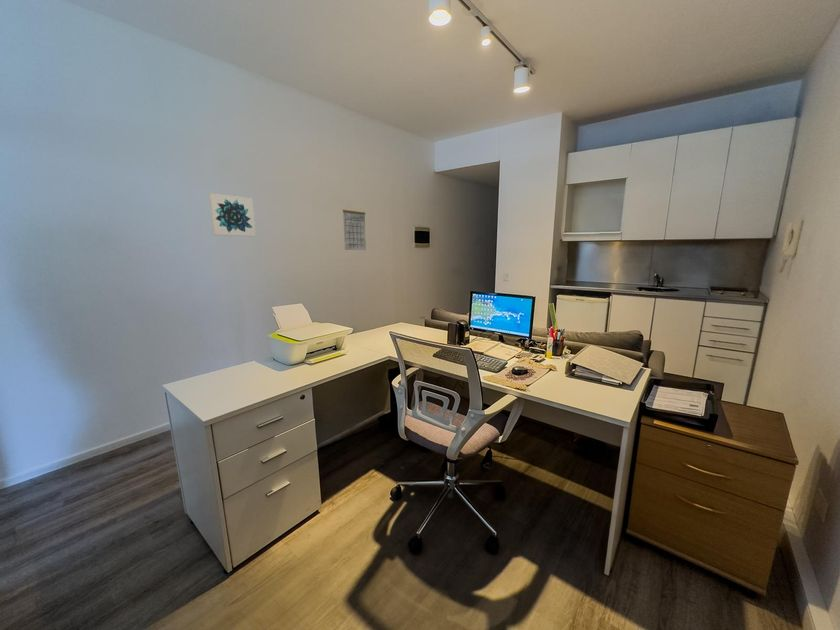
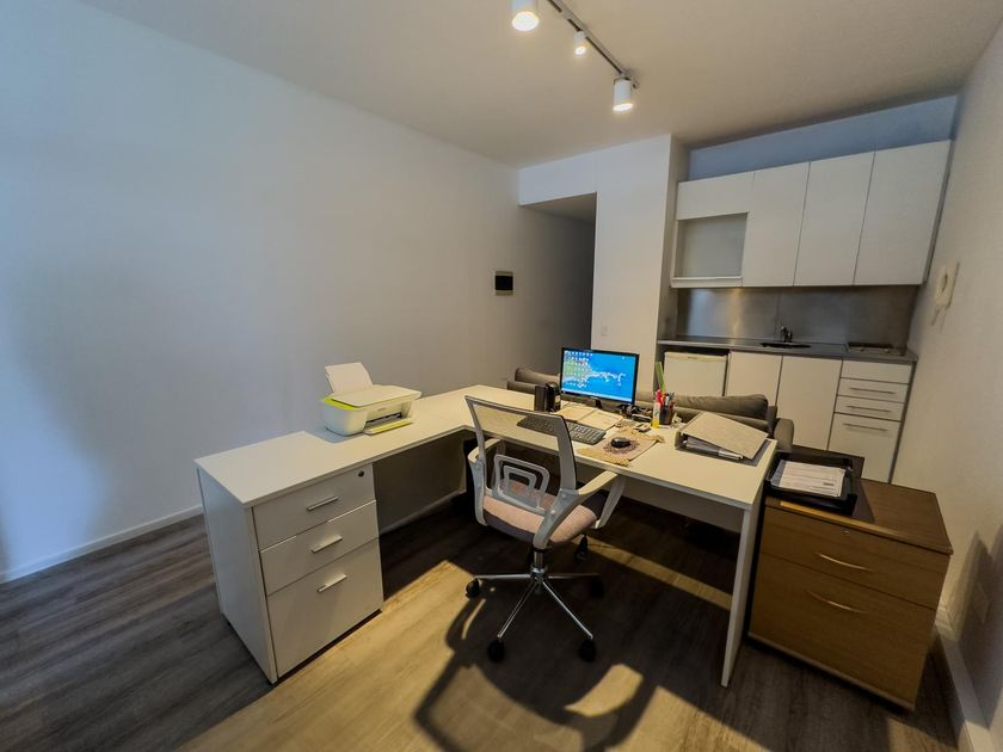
- calendar [342,205,367,251]
- wall art [208,192,257,238]
